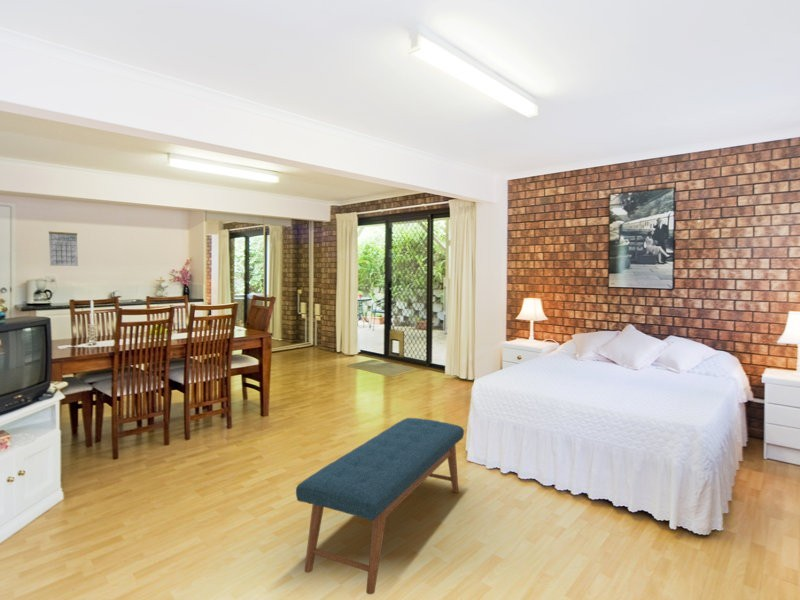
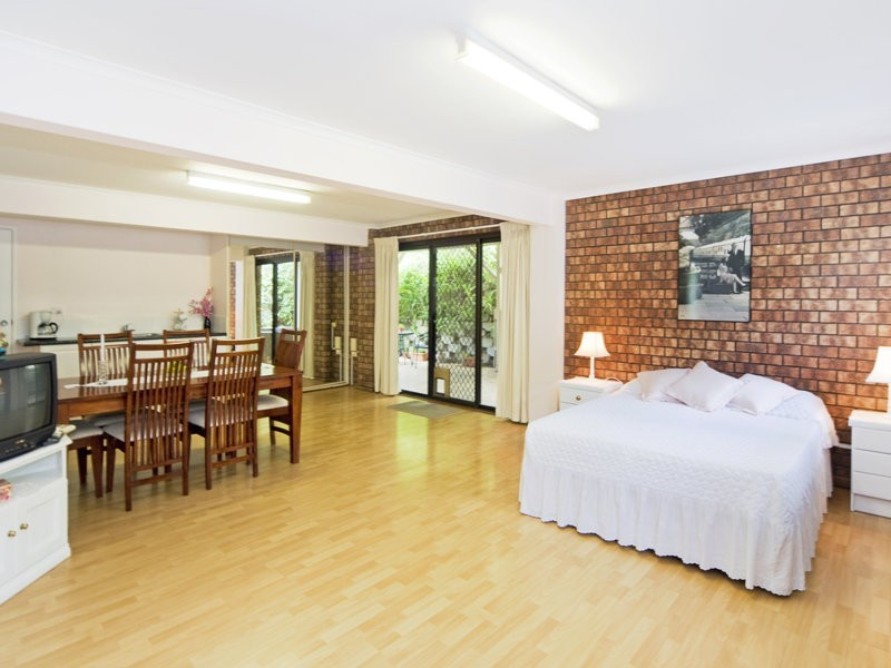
- calendar [48,230,79,267]
- bench [295,417,465,595]
